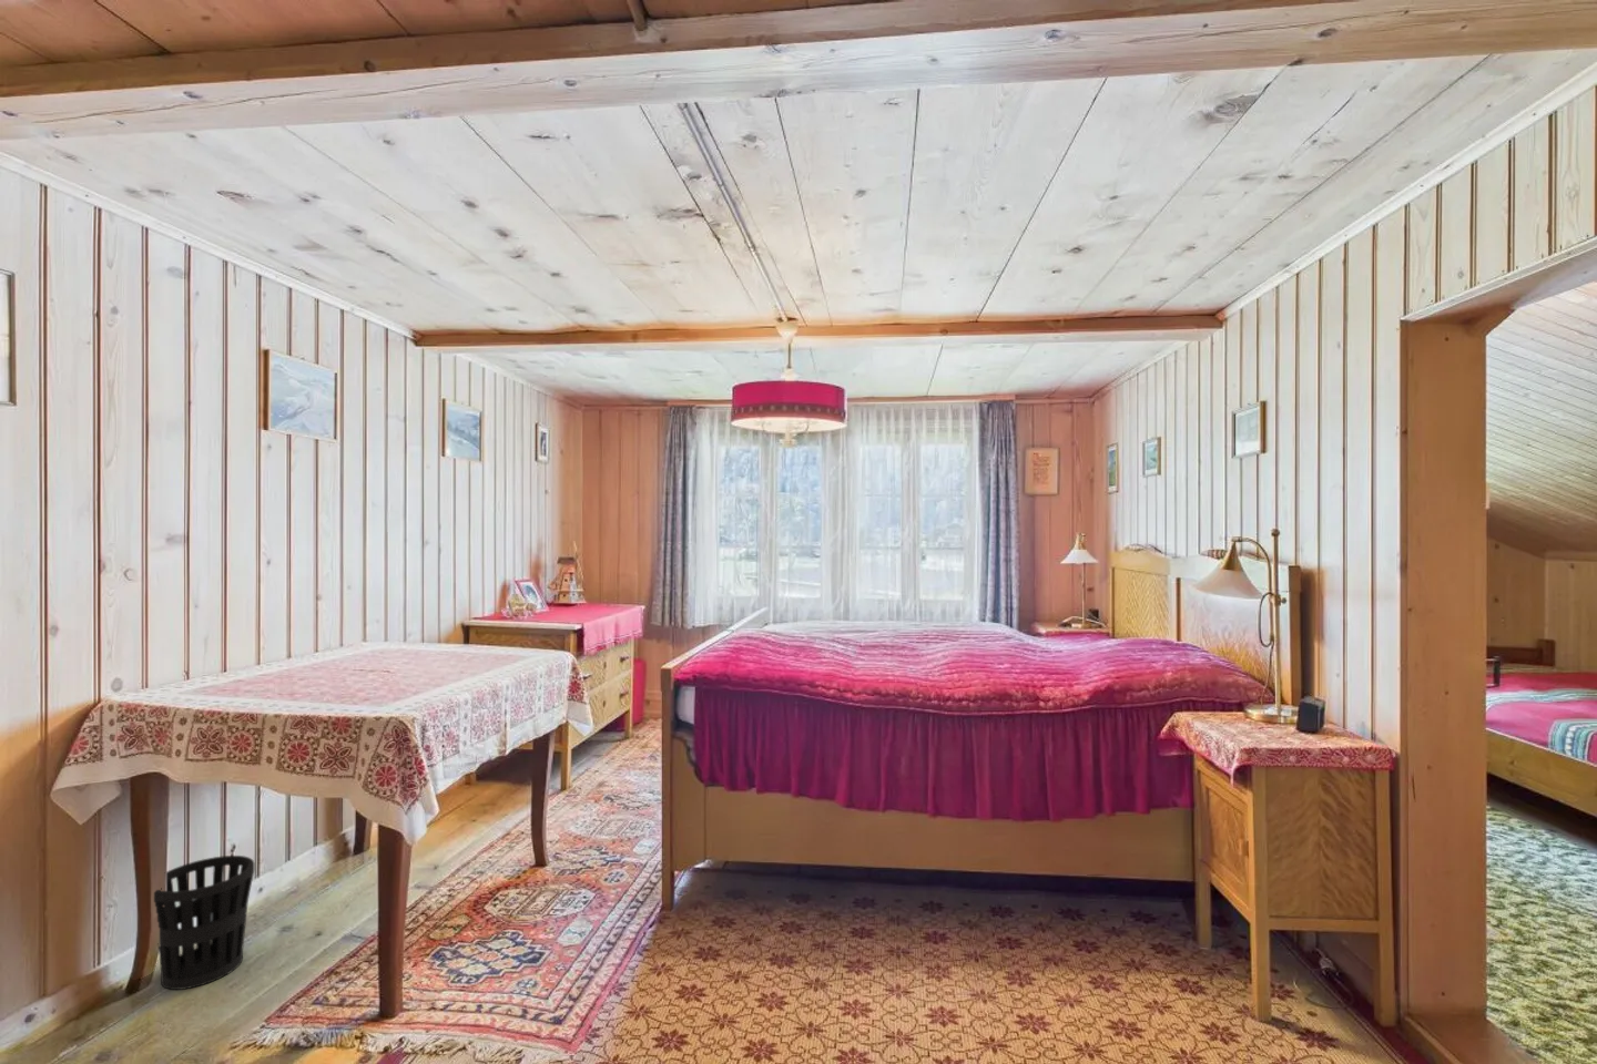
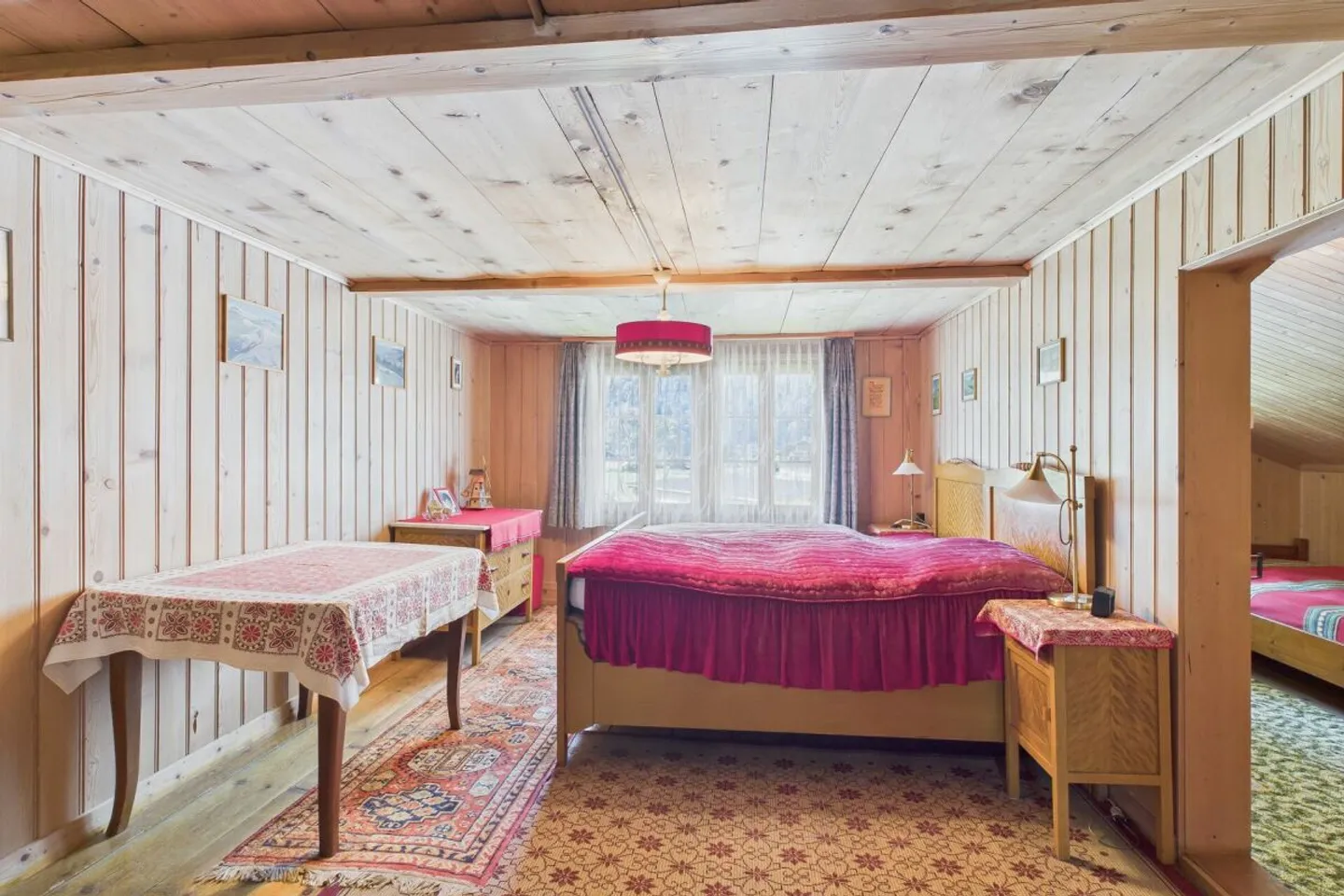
- wastebasket [153,855,255,990]
